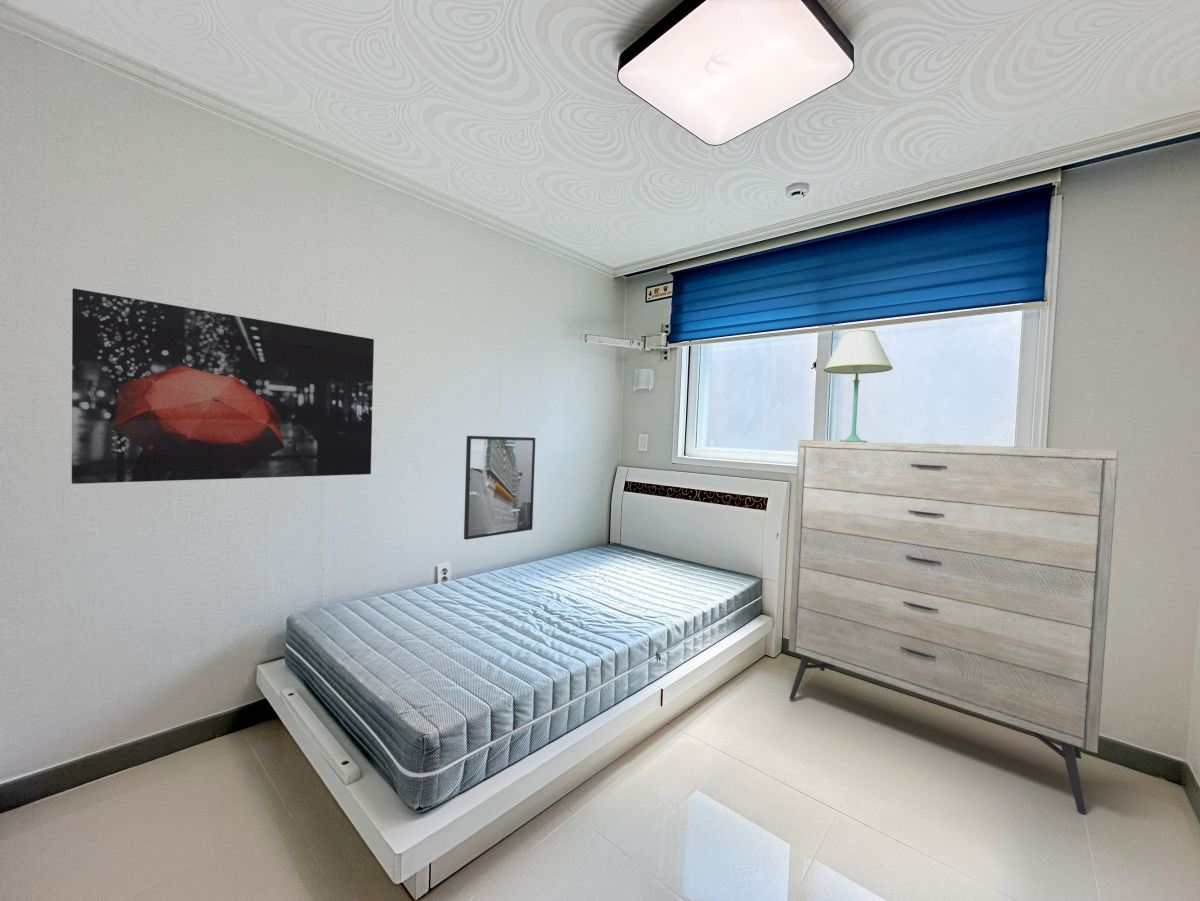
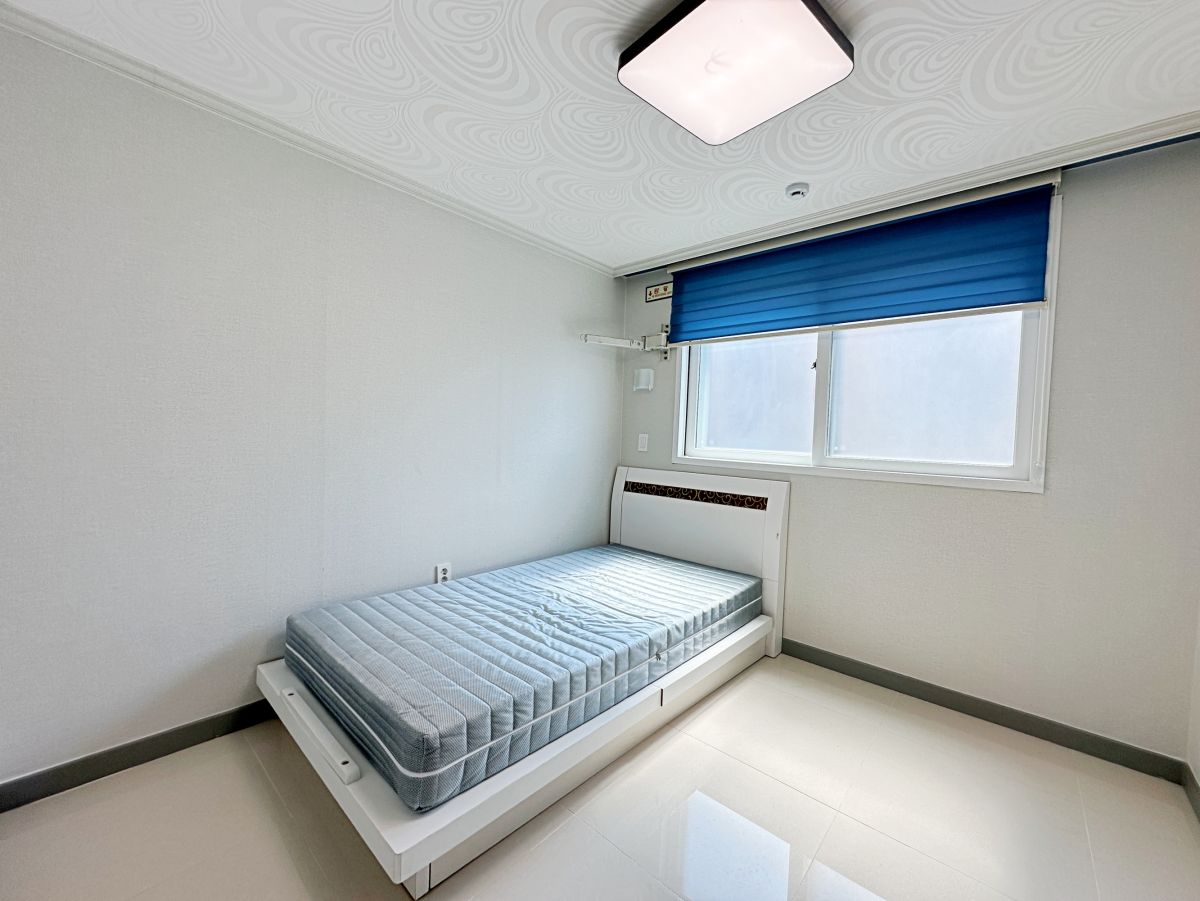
- table lamp [823,329,894,442]
- wall art [71,288,375,485]
- dresser [787,439,1119,816]
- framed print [463,435,536,541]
